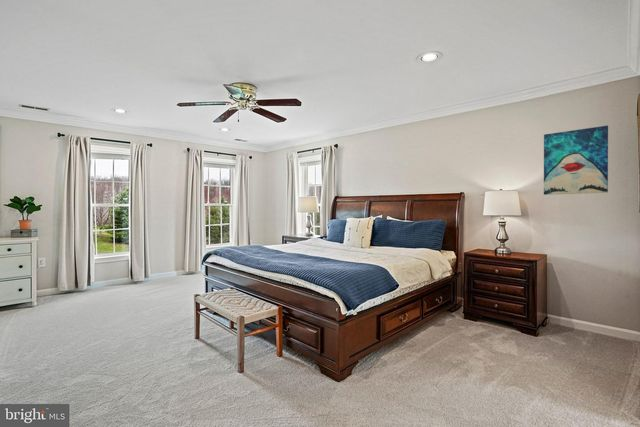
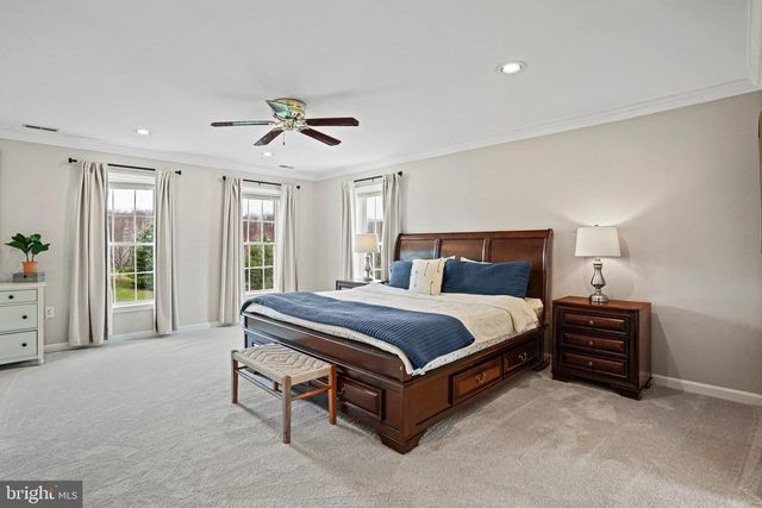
- wall art [543,125,609,196]
